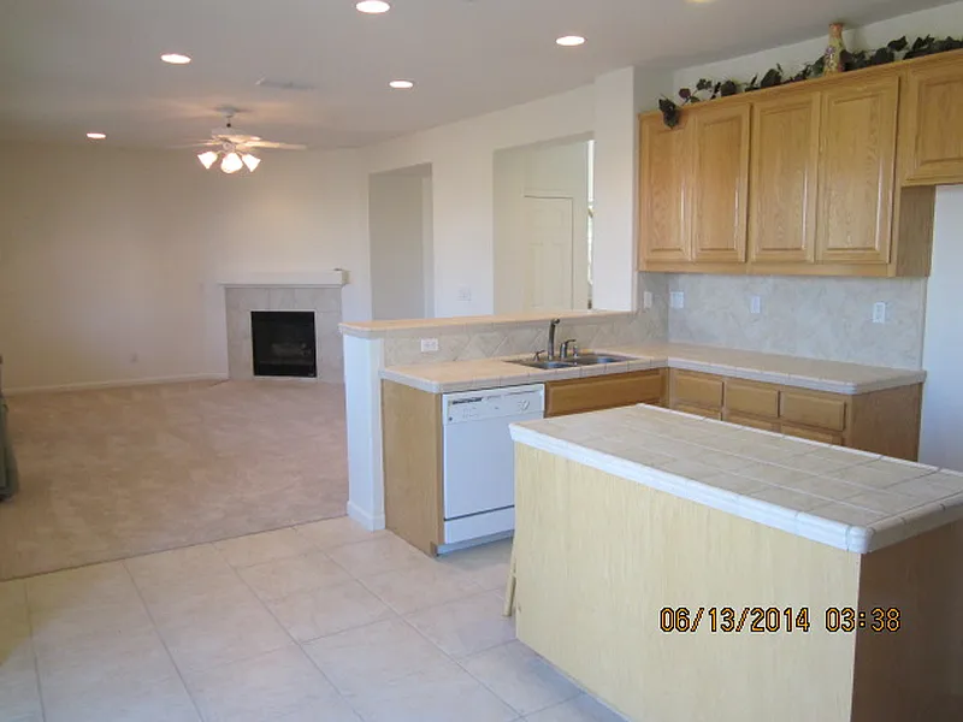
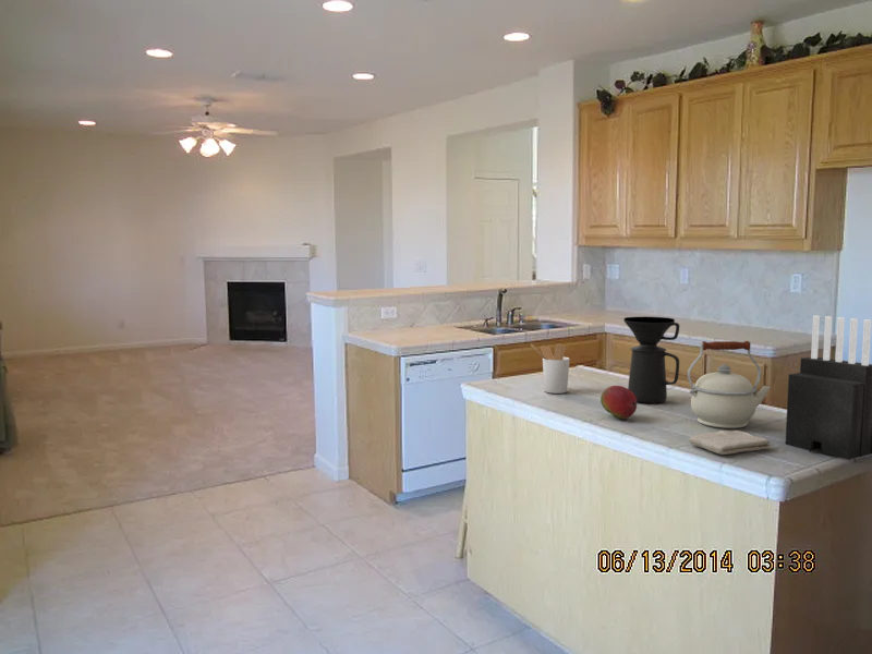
+ coffee maker [622,316,680,404]
+ washcloth [688,429,771,456]
+ fruit [600,385,638,420]
+ kettle [687,340,771,429]
+ utensil holder [530,343,571,395]
+ knife block [785,314,872,461]
